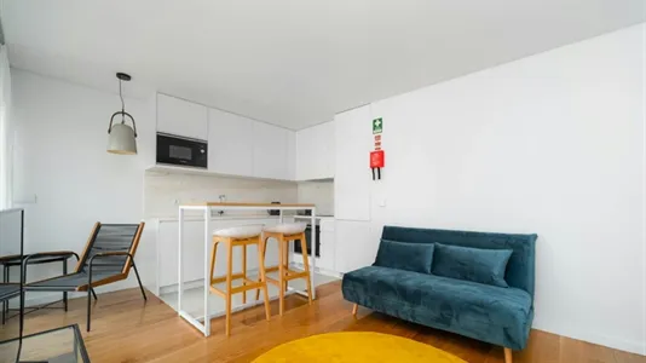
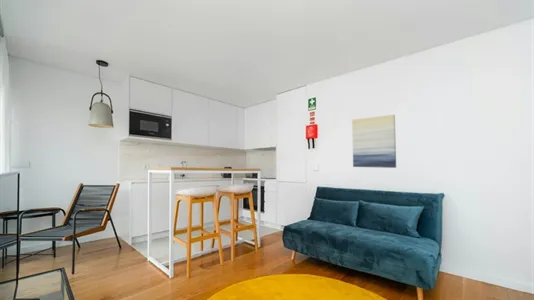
+ wall art [351,114,397,169]
